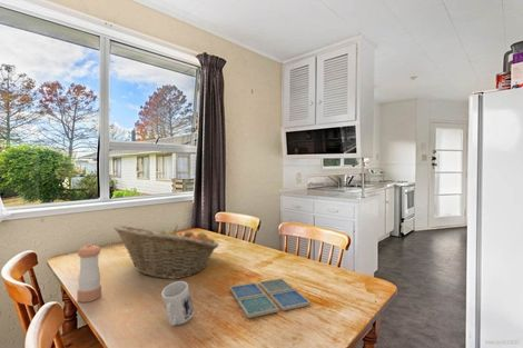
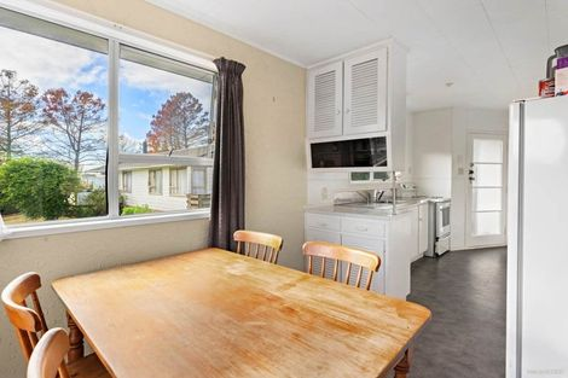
- pepper shaker [76,242,102,304]
- drink coaster [228,277,312,319]
- fruit basket [112,225,220,280]
- mug [160,280,195,327]
